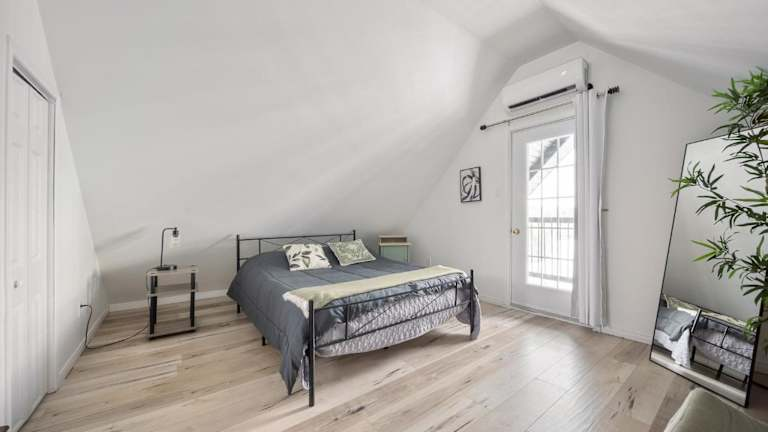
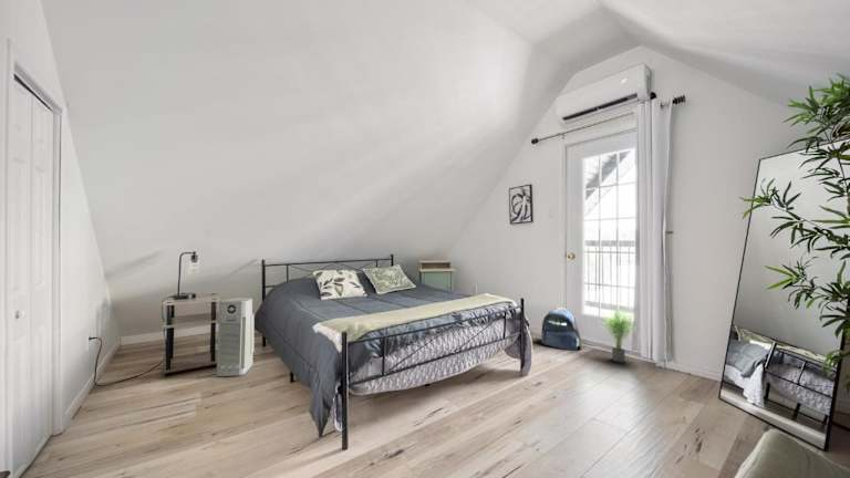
+ backpack [540,305,583,352]
+ potted plant [597,304,636,363]
+ air purifier [216,297,256,377]
